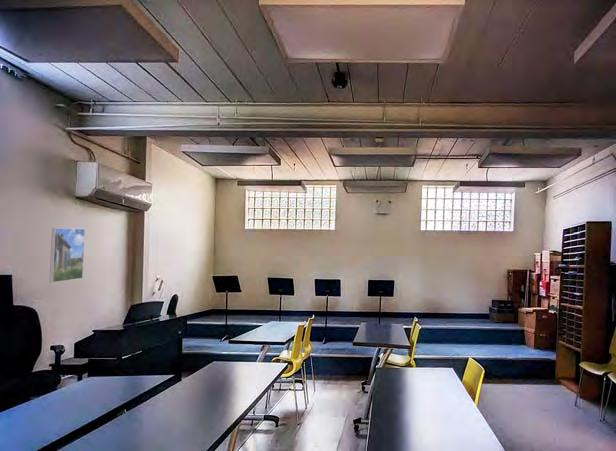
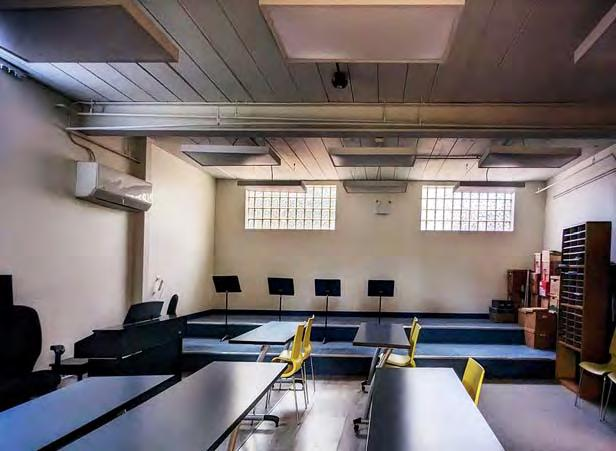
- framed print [48,227,86,284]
